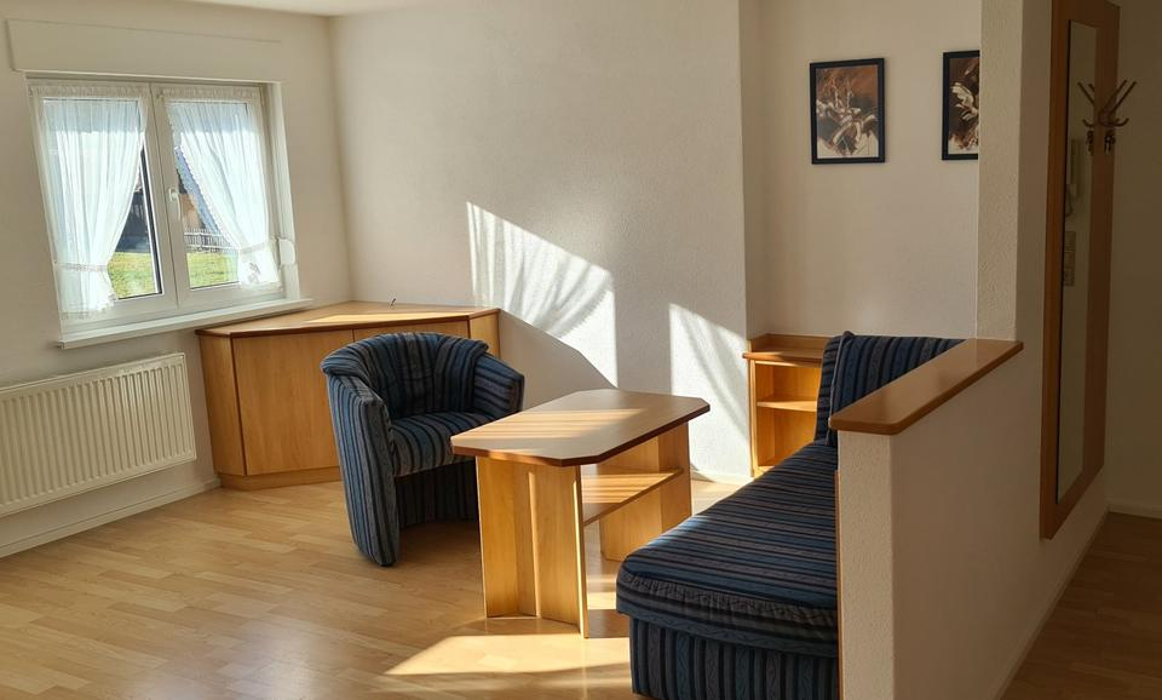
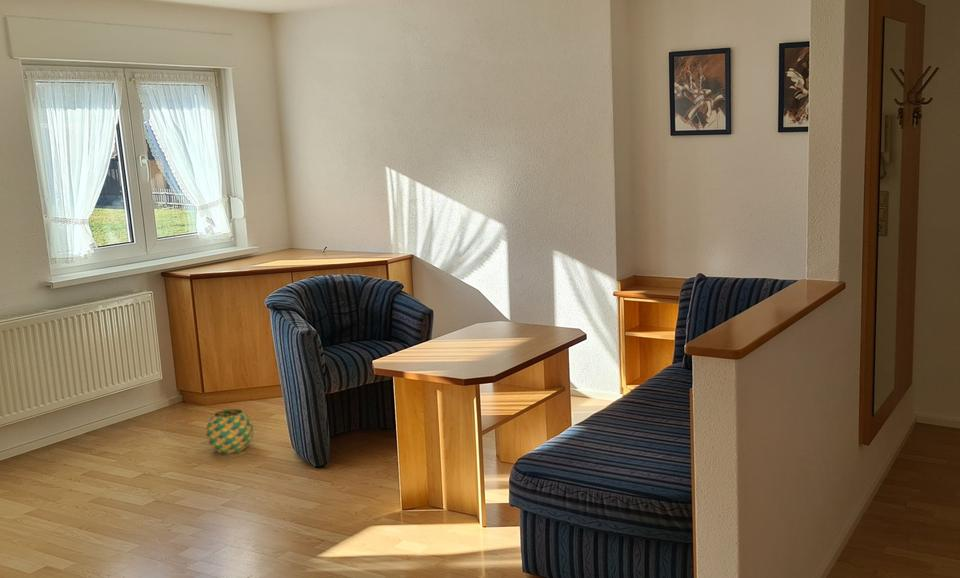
+ decorative ball [205,408,254,455]
